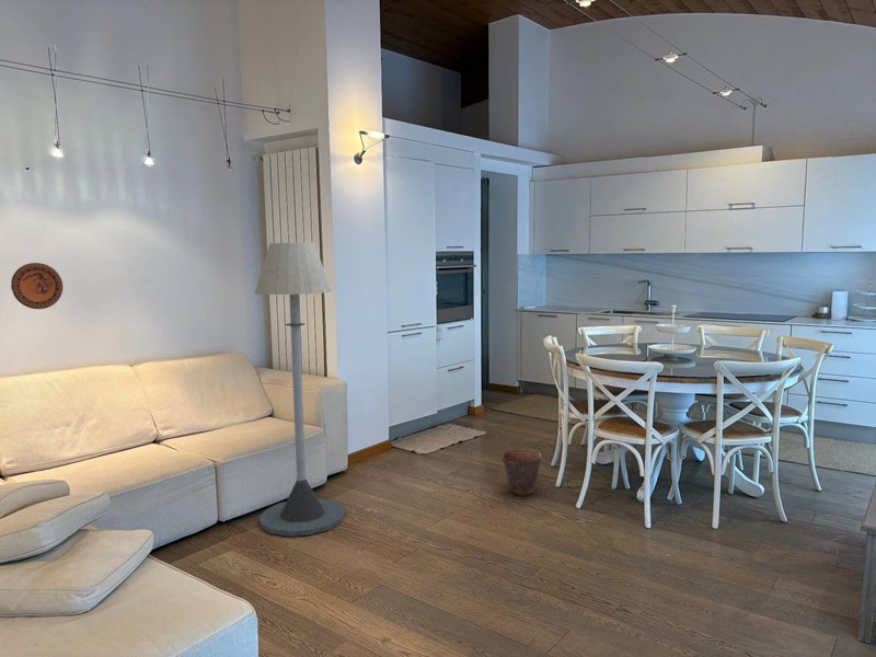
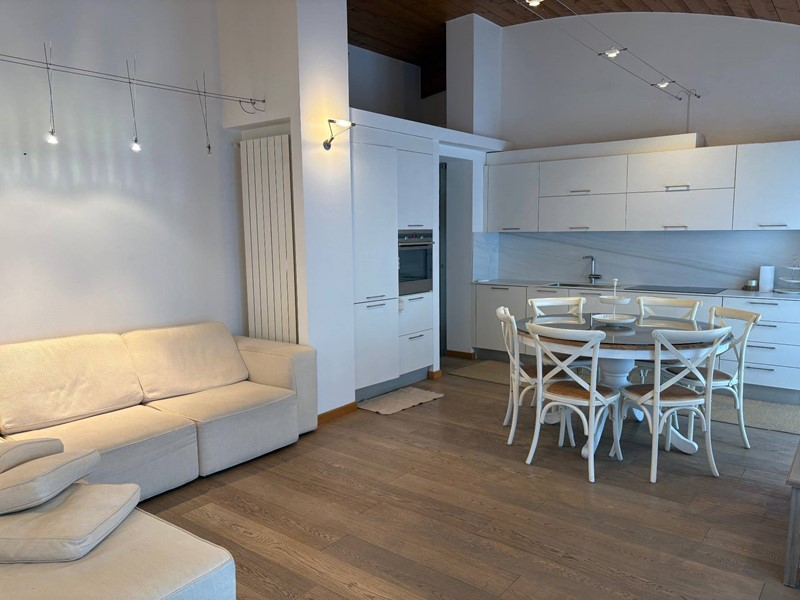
- floor lamp [254,242,346,538]
- decorative plate [10,262,64,310]
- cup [500,448,542,497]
